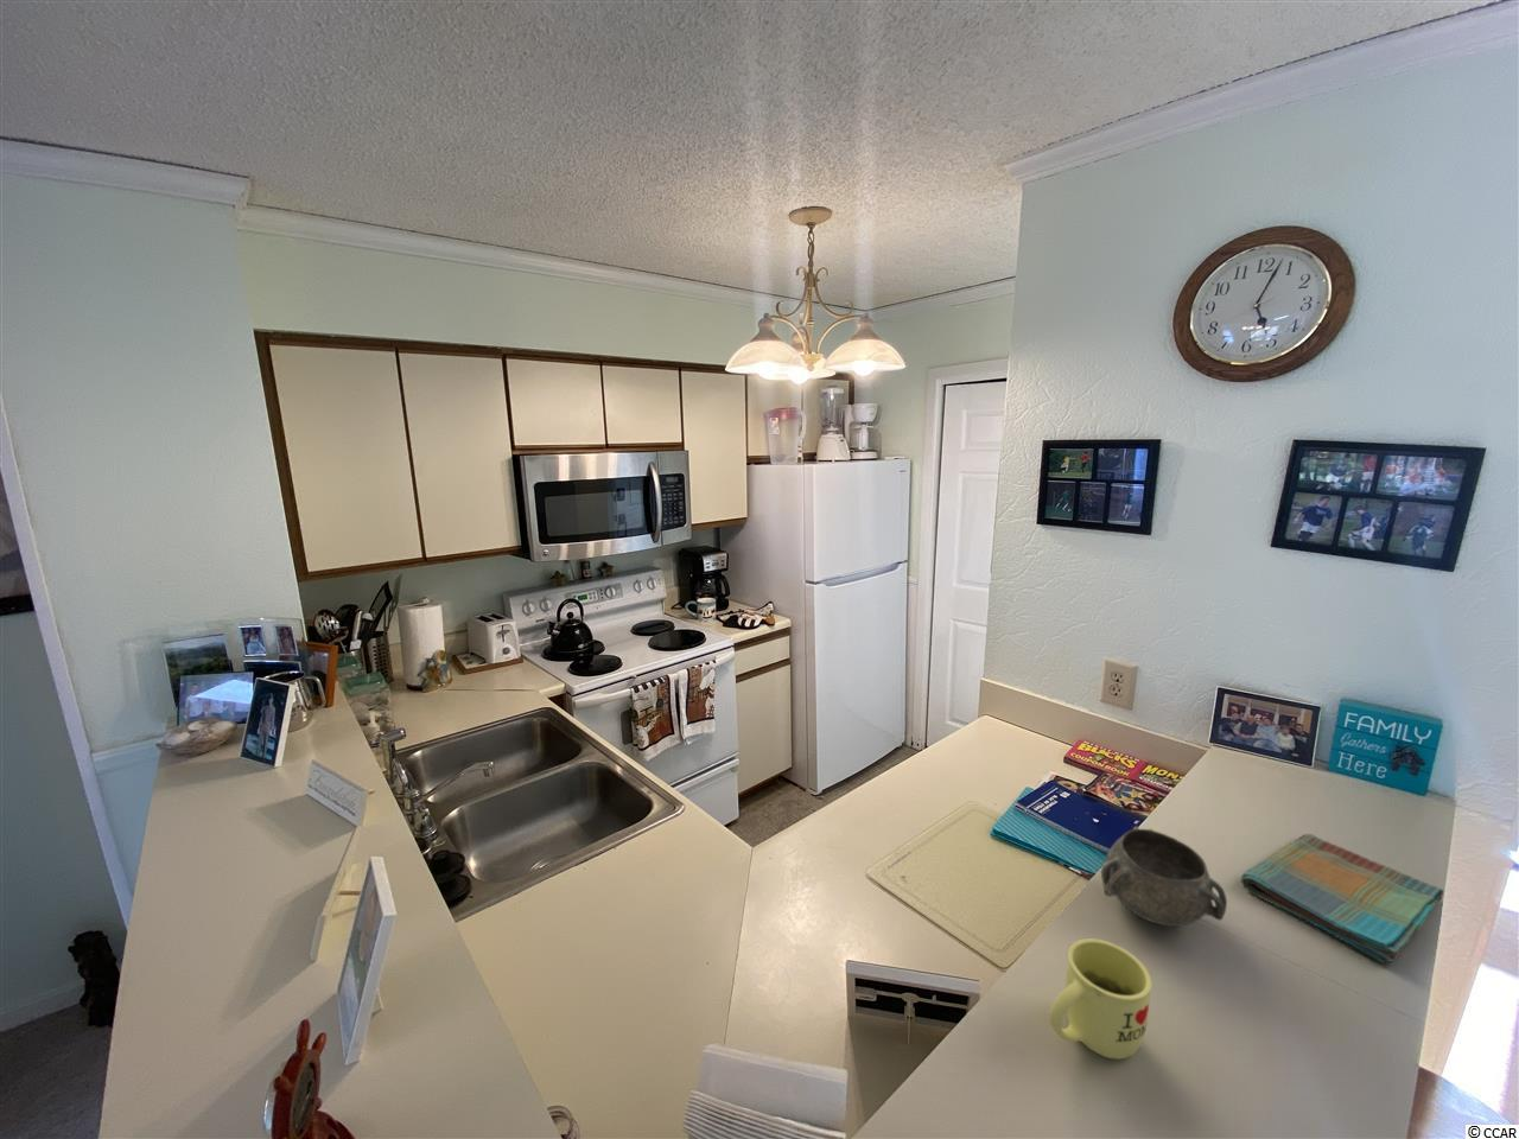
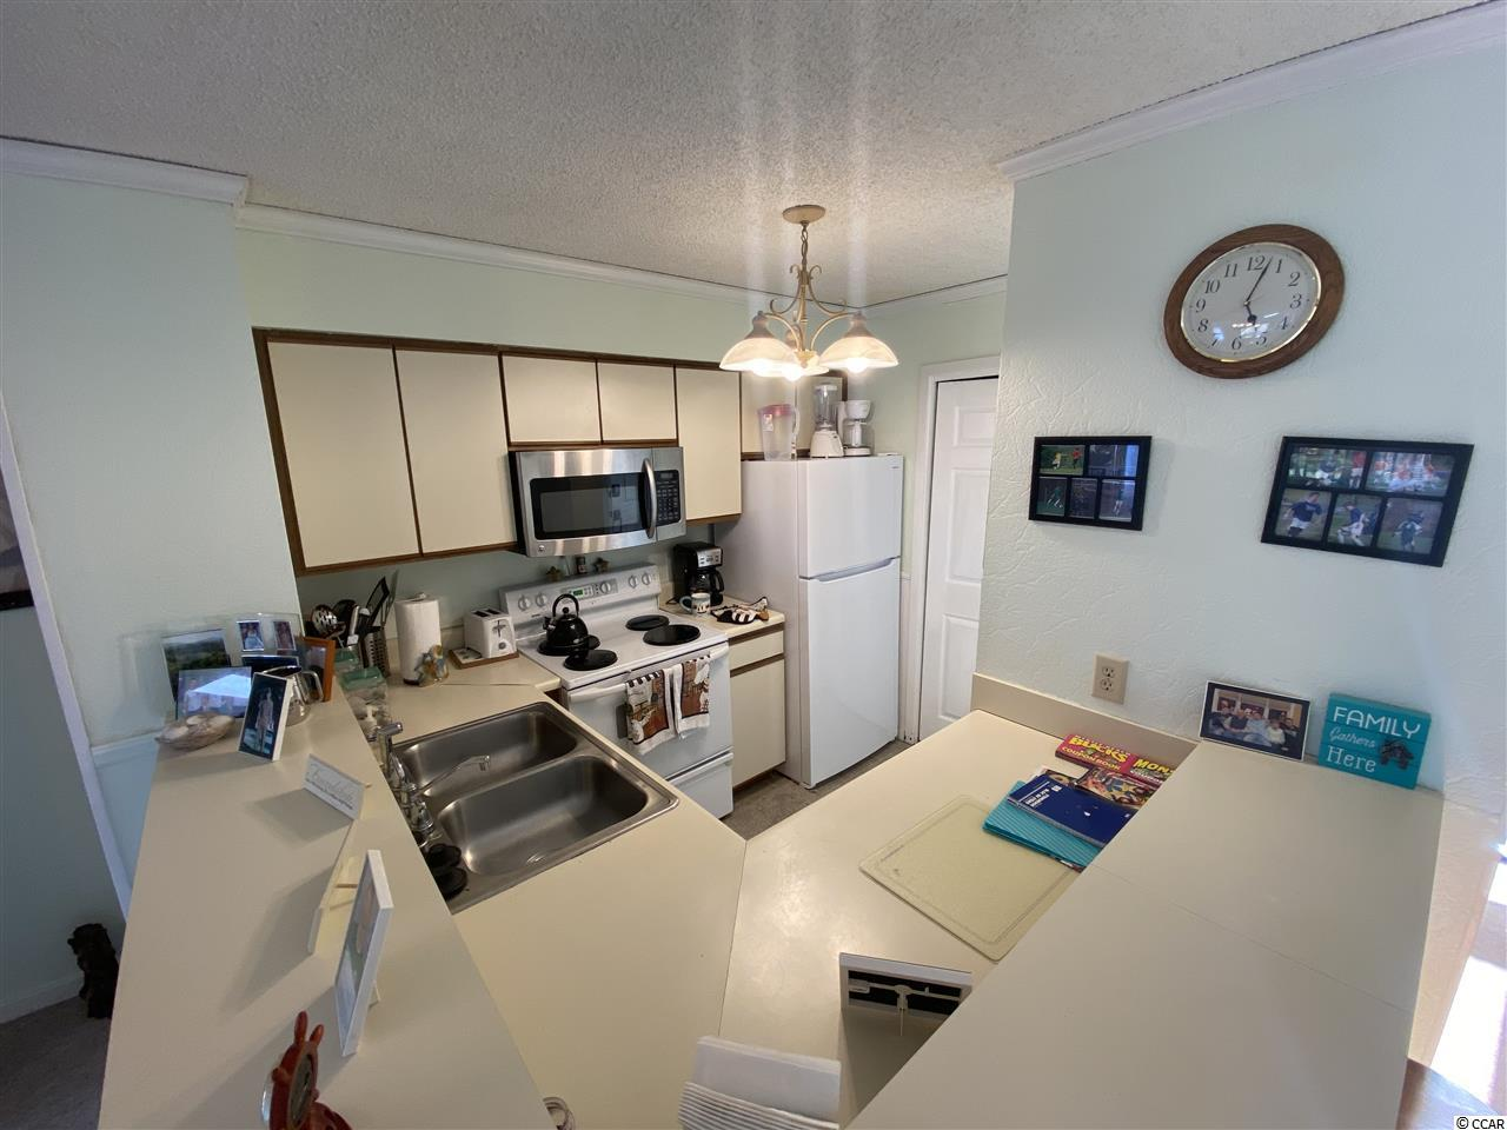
- mug [1049,937,1153,1060]
- decorative bowl [1100,824,1228,927]
- dish towel [1240,833,1444,963]
